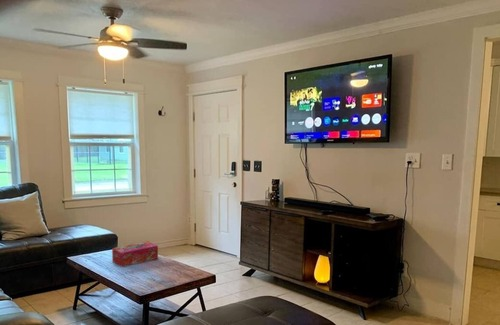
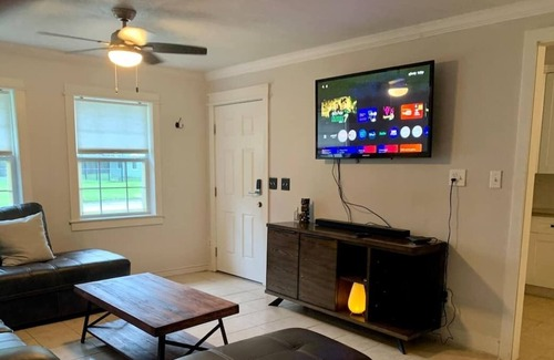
- tissue box [111,240,159,268]
